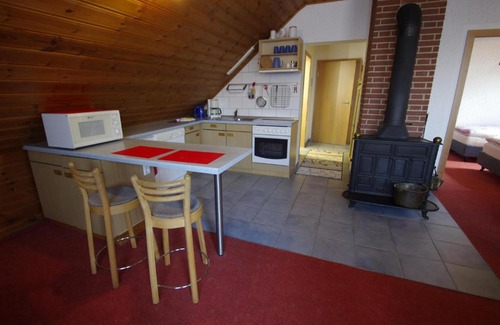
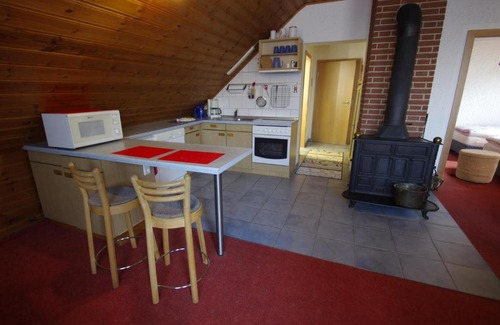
+ woven basket [455,148,500,184]
